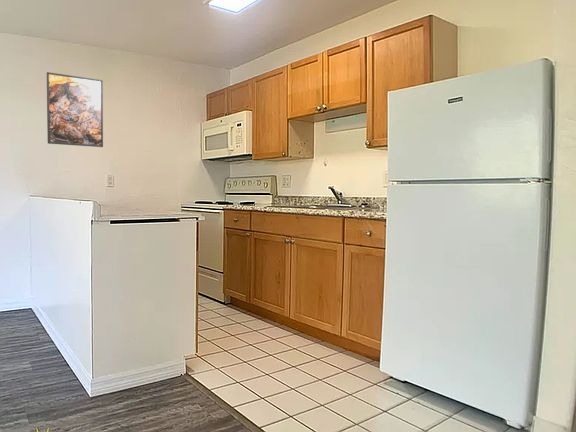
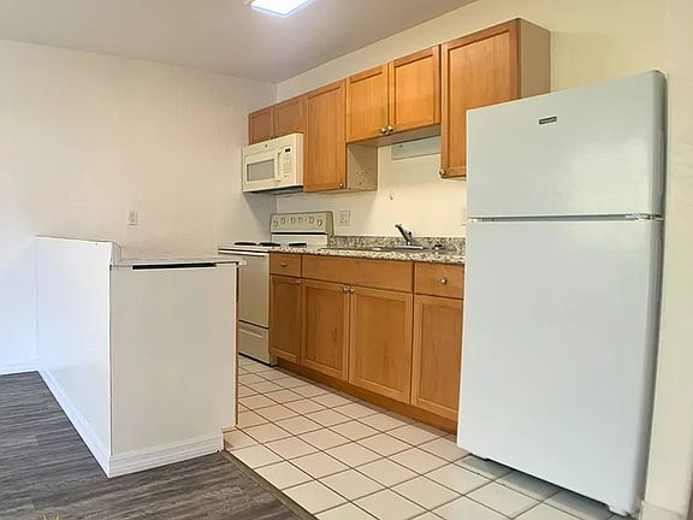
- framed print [46,71,104,148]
